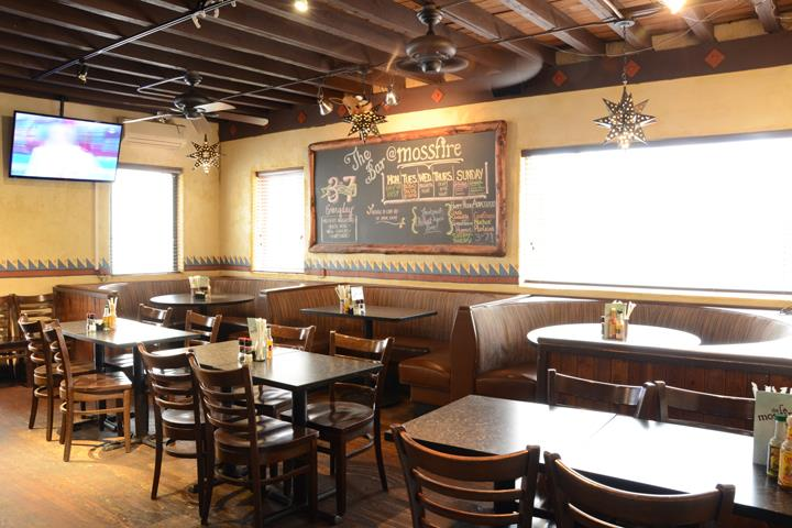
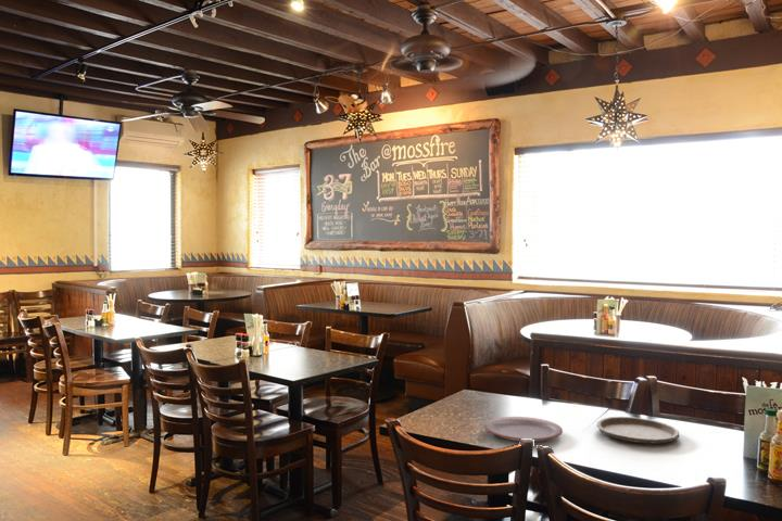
+ plate [483,416,564,443]
+ plate [596,416,680,444]
